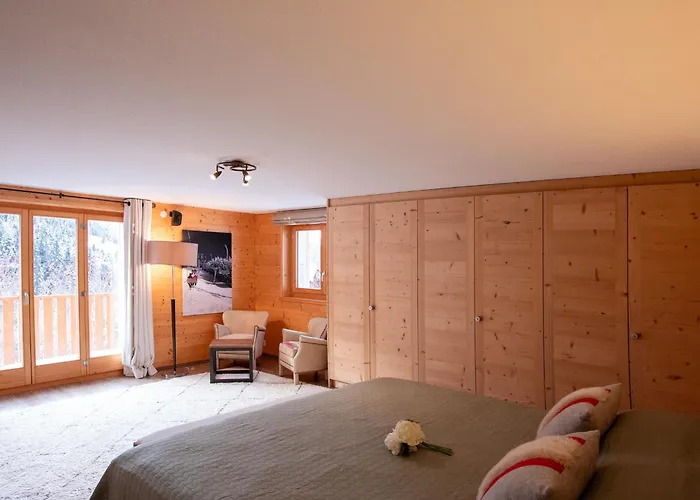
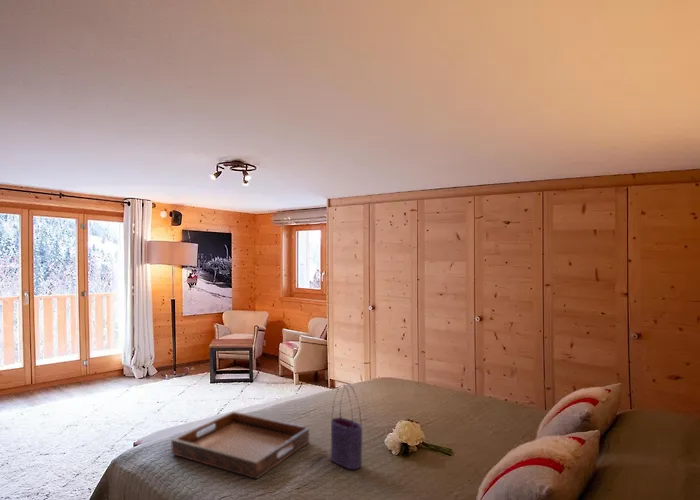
+ tote bag [330,384,363,471]
+ serving tray [170,411,310,480]
